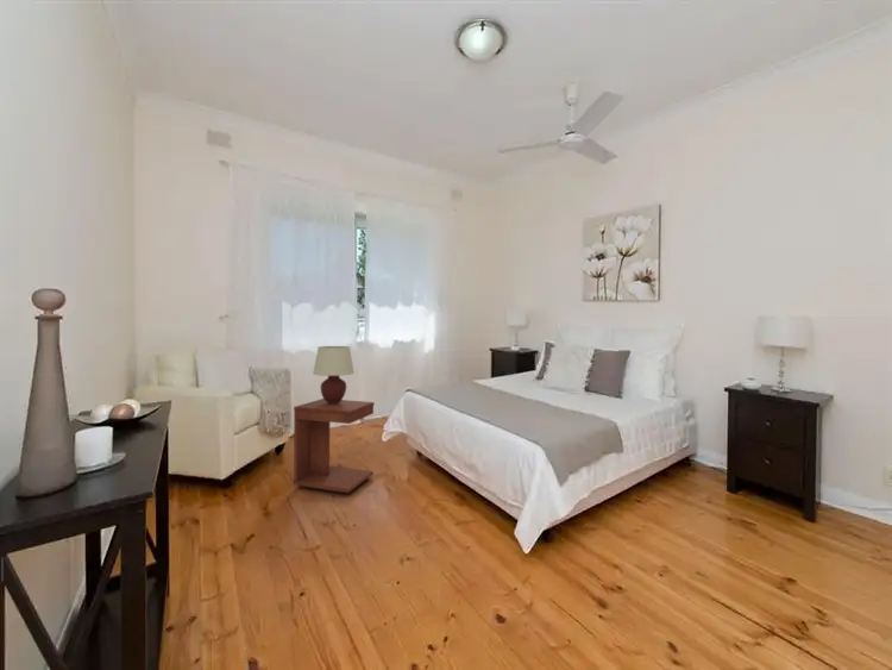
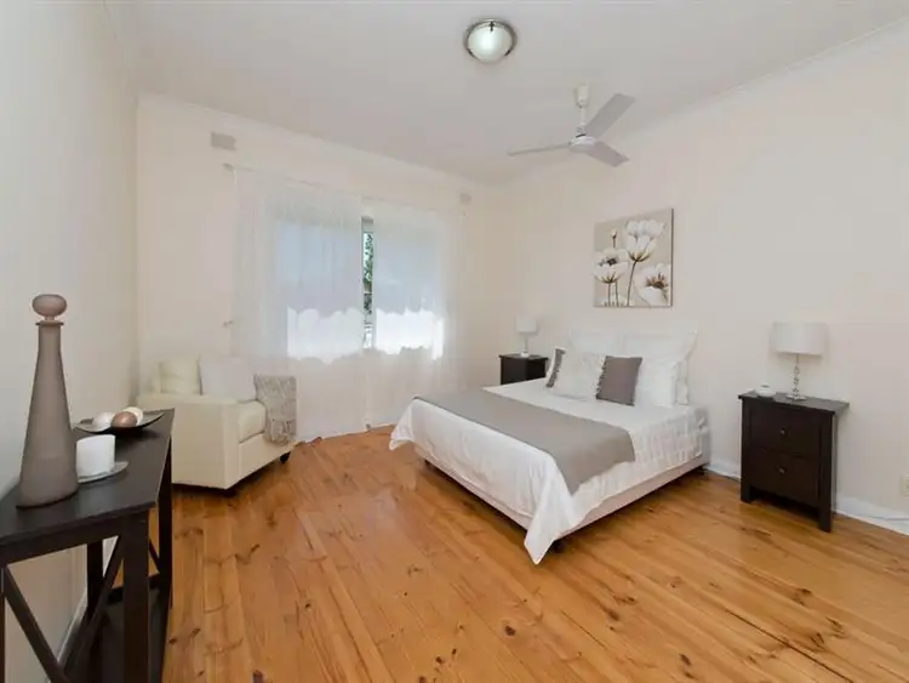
- side table [293,397,376,494]
- table lamp [312,345,356,403]
